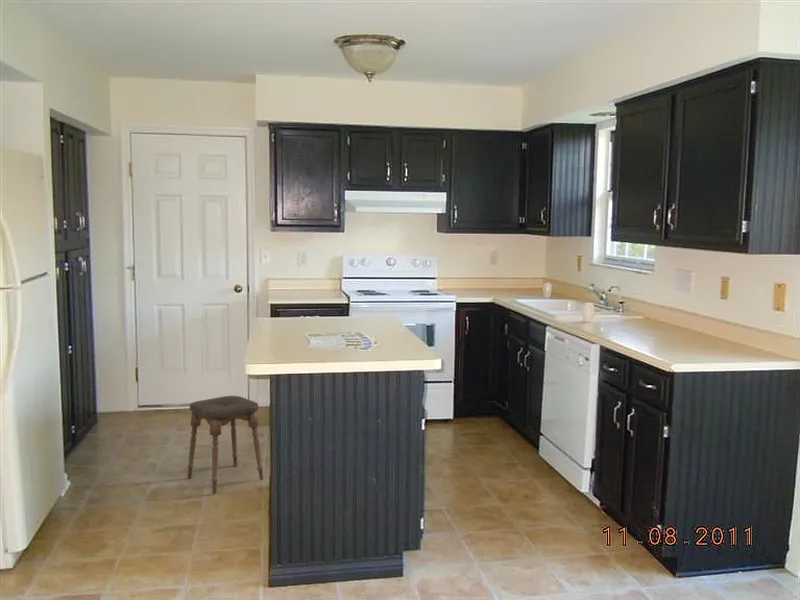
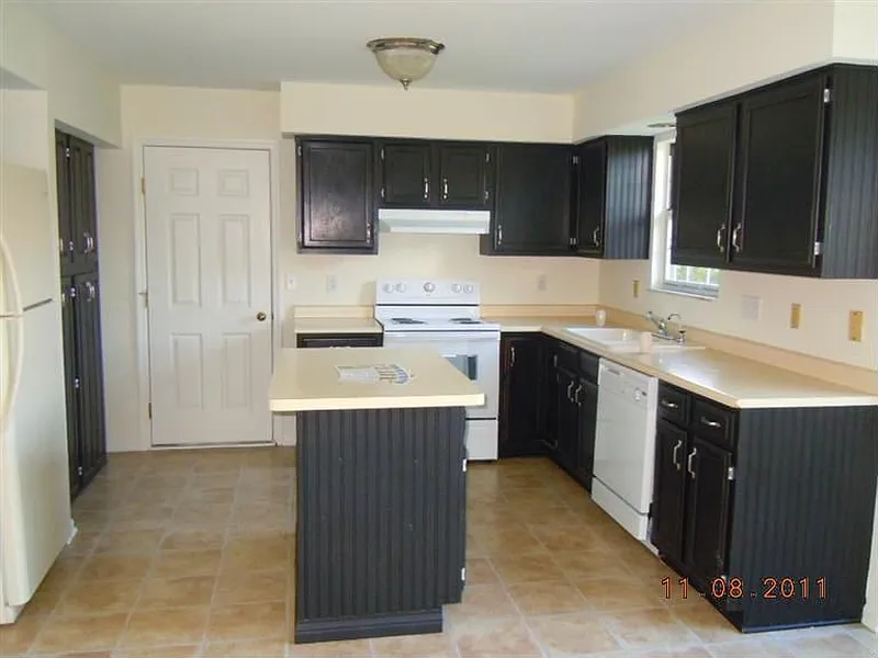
- stool [186,395,264,494]
